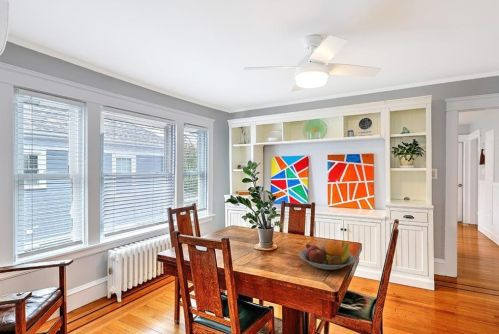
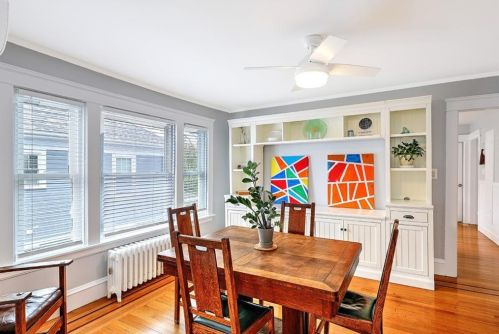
- fruit bowl [298,240,356,271]
